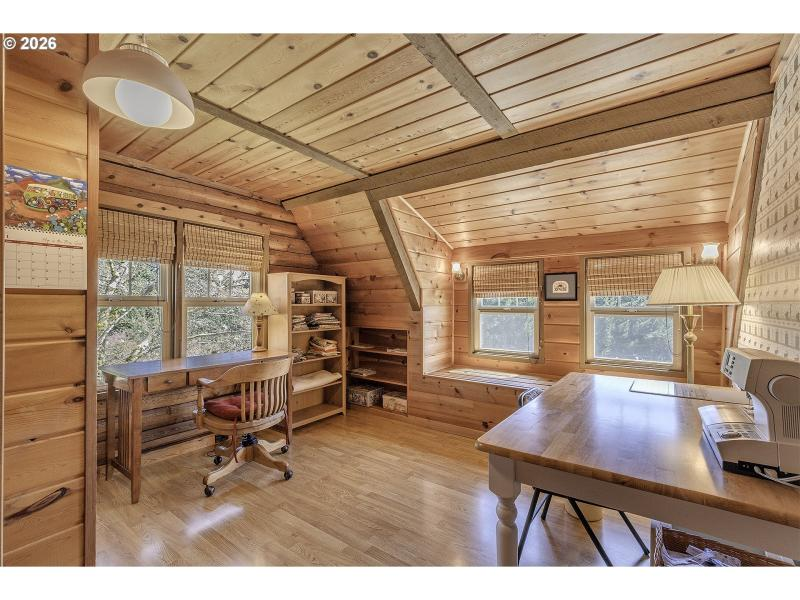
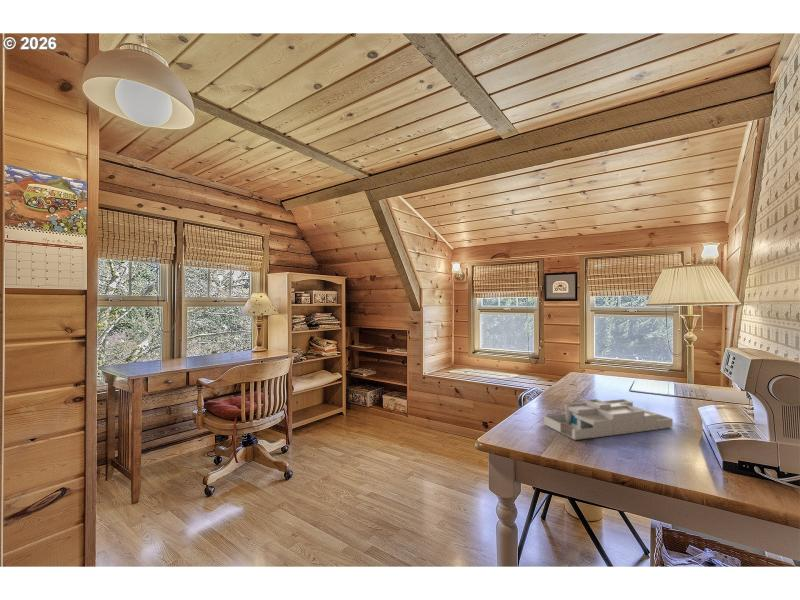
+ desk organizer [543,398,674,441]
